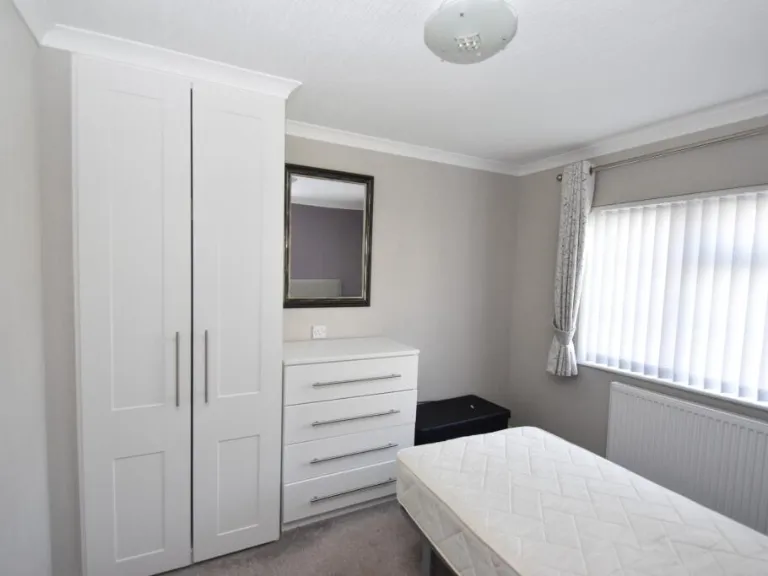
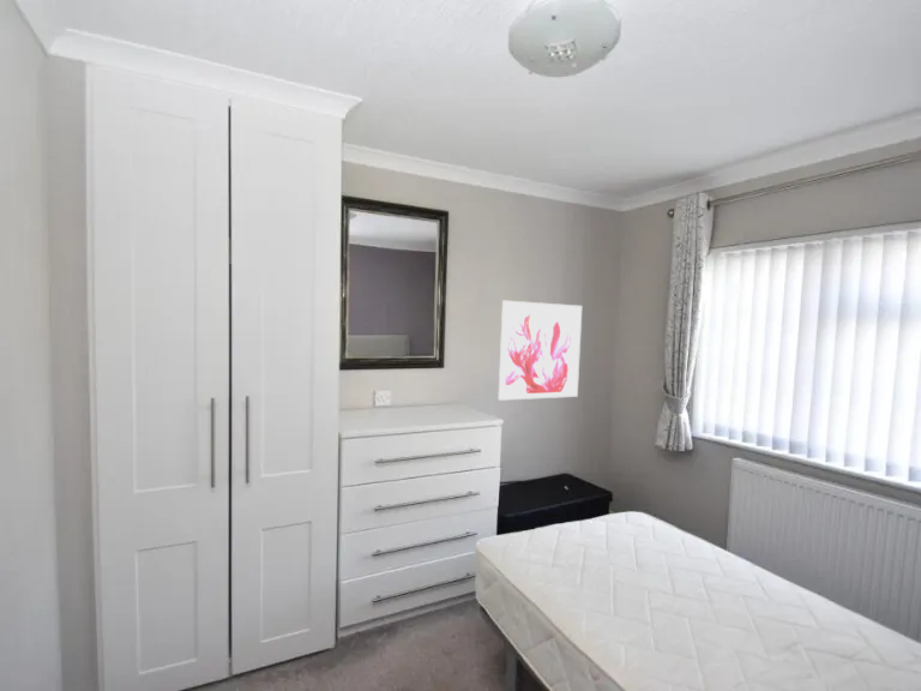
+ wall art [498,299,583,402]
